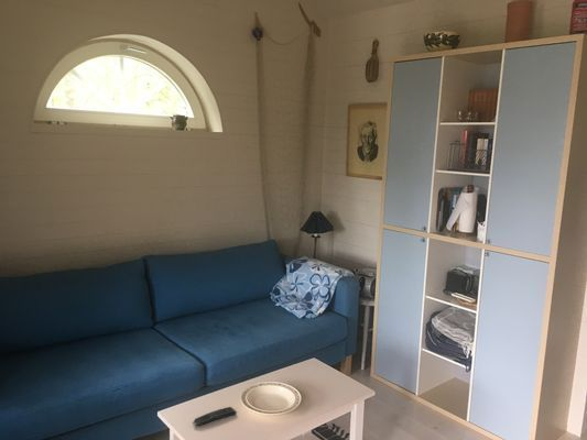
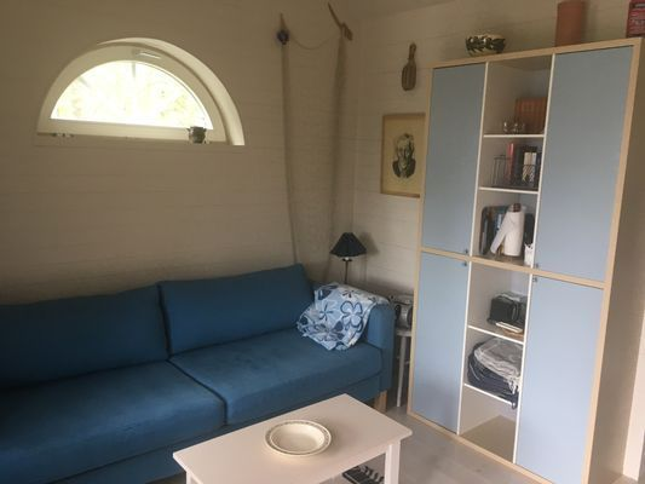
- remote control [192,406,238,427]
